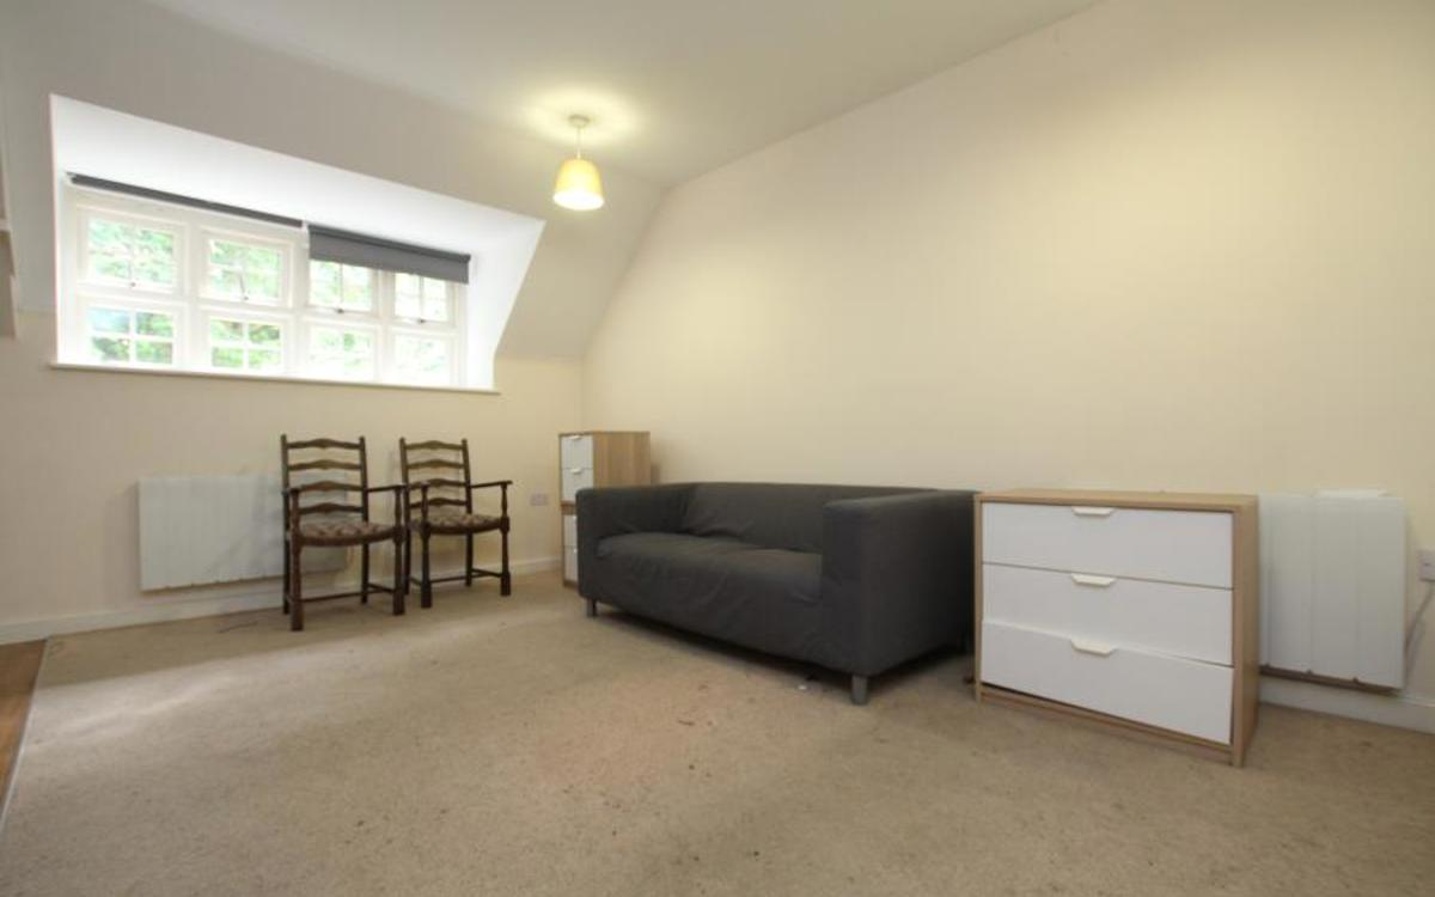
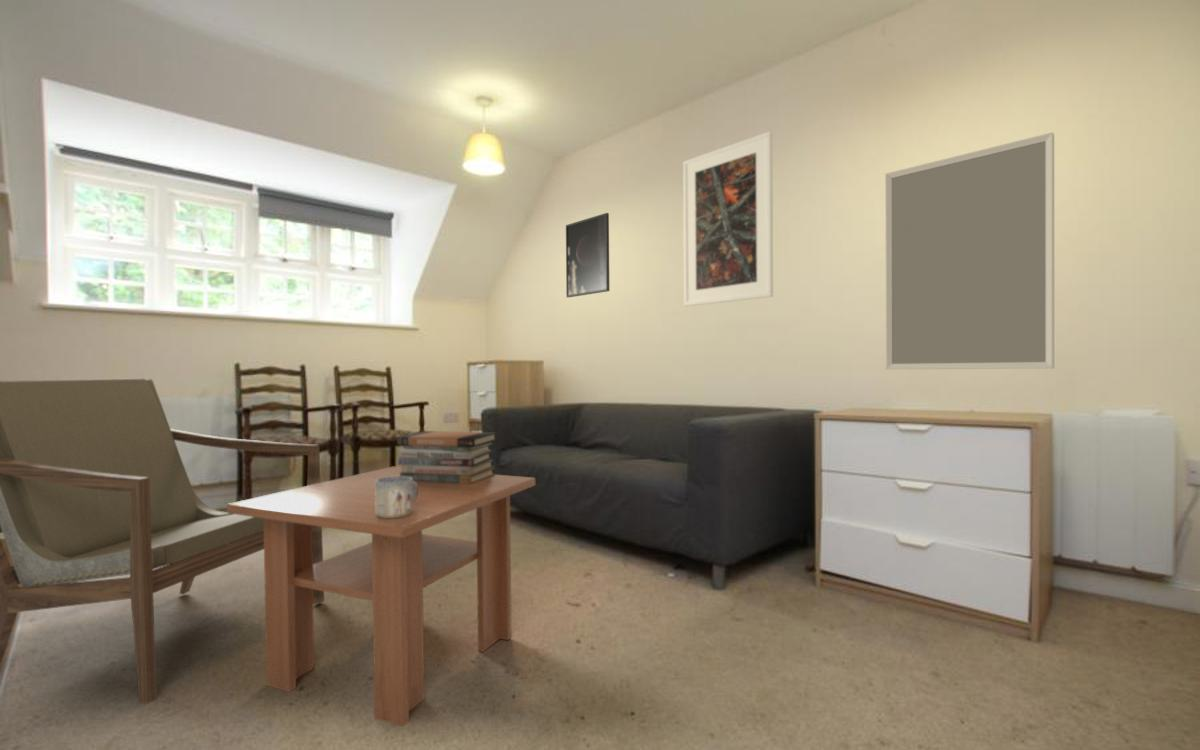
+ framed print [682,130,774,307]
+ book stack [396,430,498,484]
+ armchair [0,377,325,705]
+ coffee table [226,466,536,727]
+ mug [375,476,418,518]
+ home mirror [884,131,1055,370]
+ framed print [565,212,610,299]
